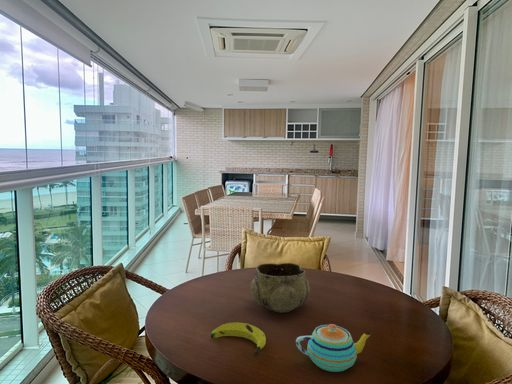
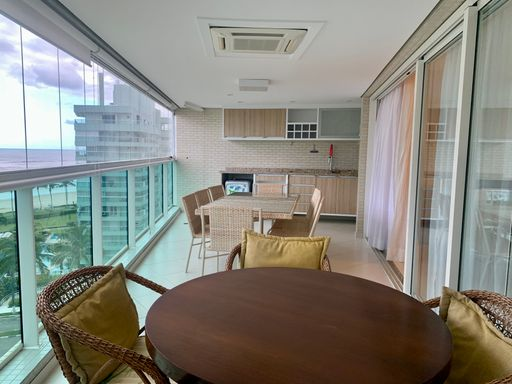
- decorative bowl [249,262,311,314]
- teapot [295,323,373,373]
- banana [209,321,267,357]
